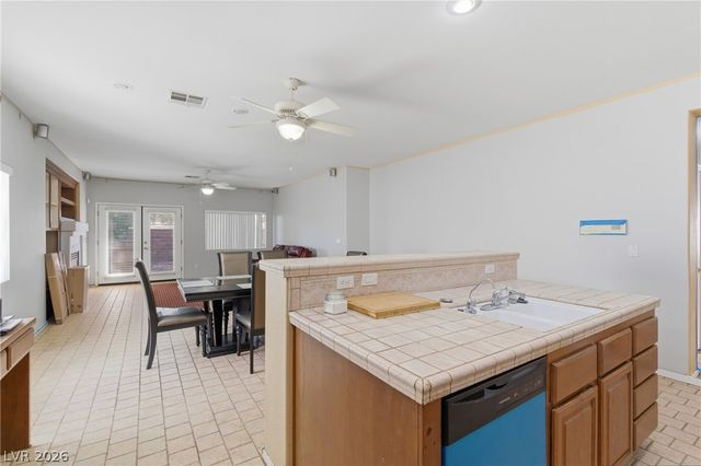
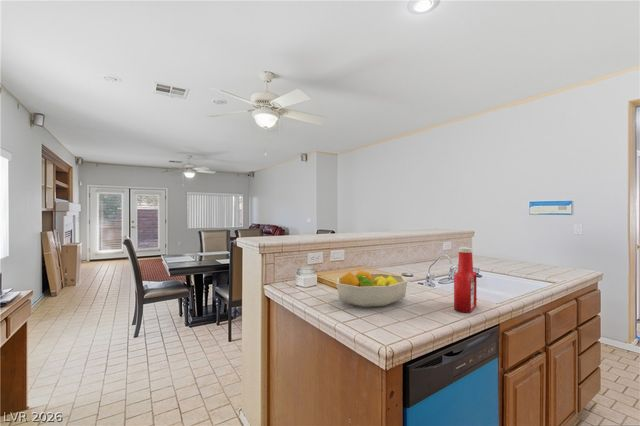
+ soap bottle [453,246,477,313]
+ fruit bowl [336,269,408,308]
